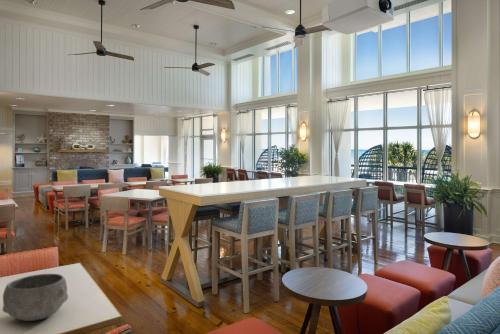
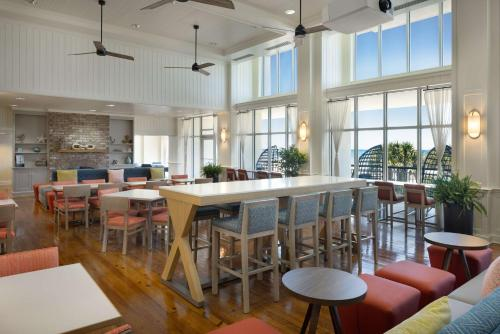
- bowl [2,273,69,322]
